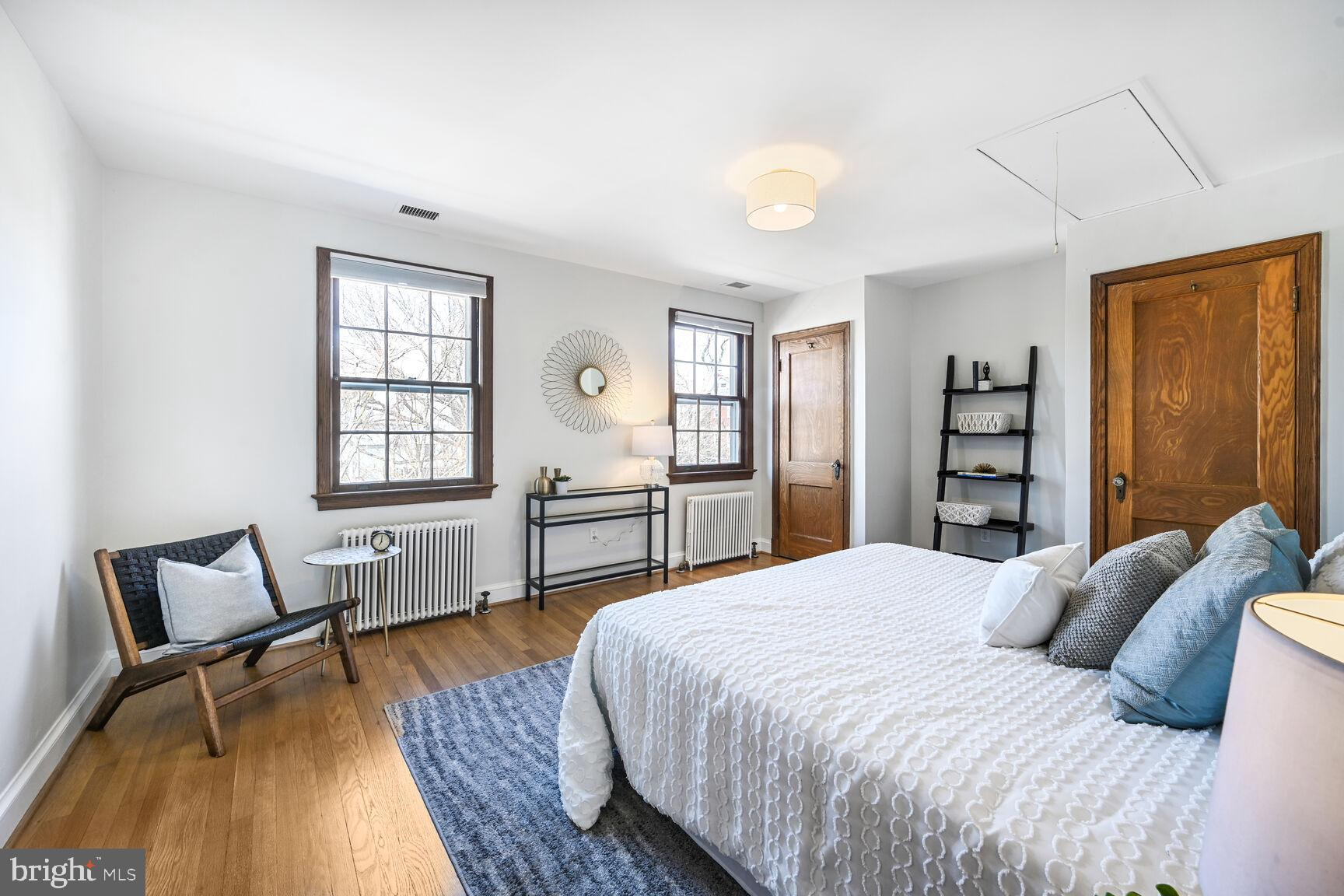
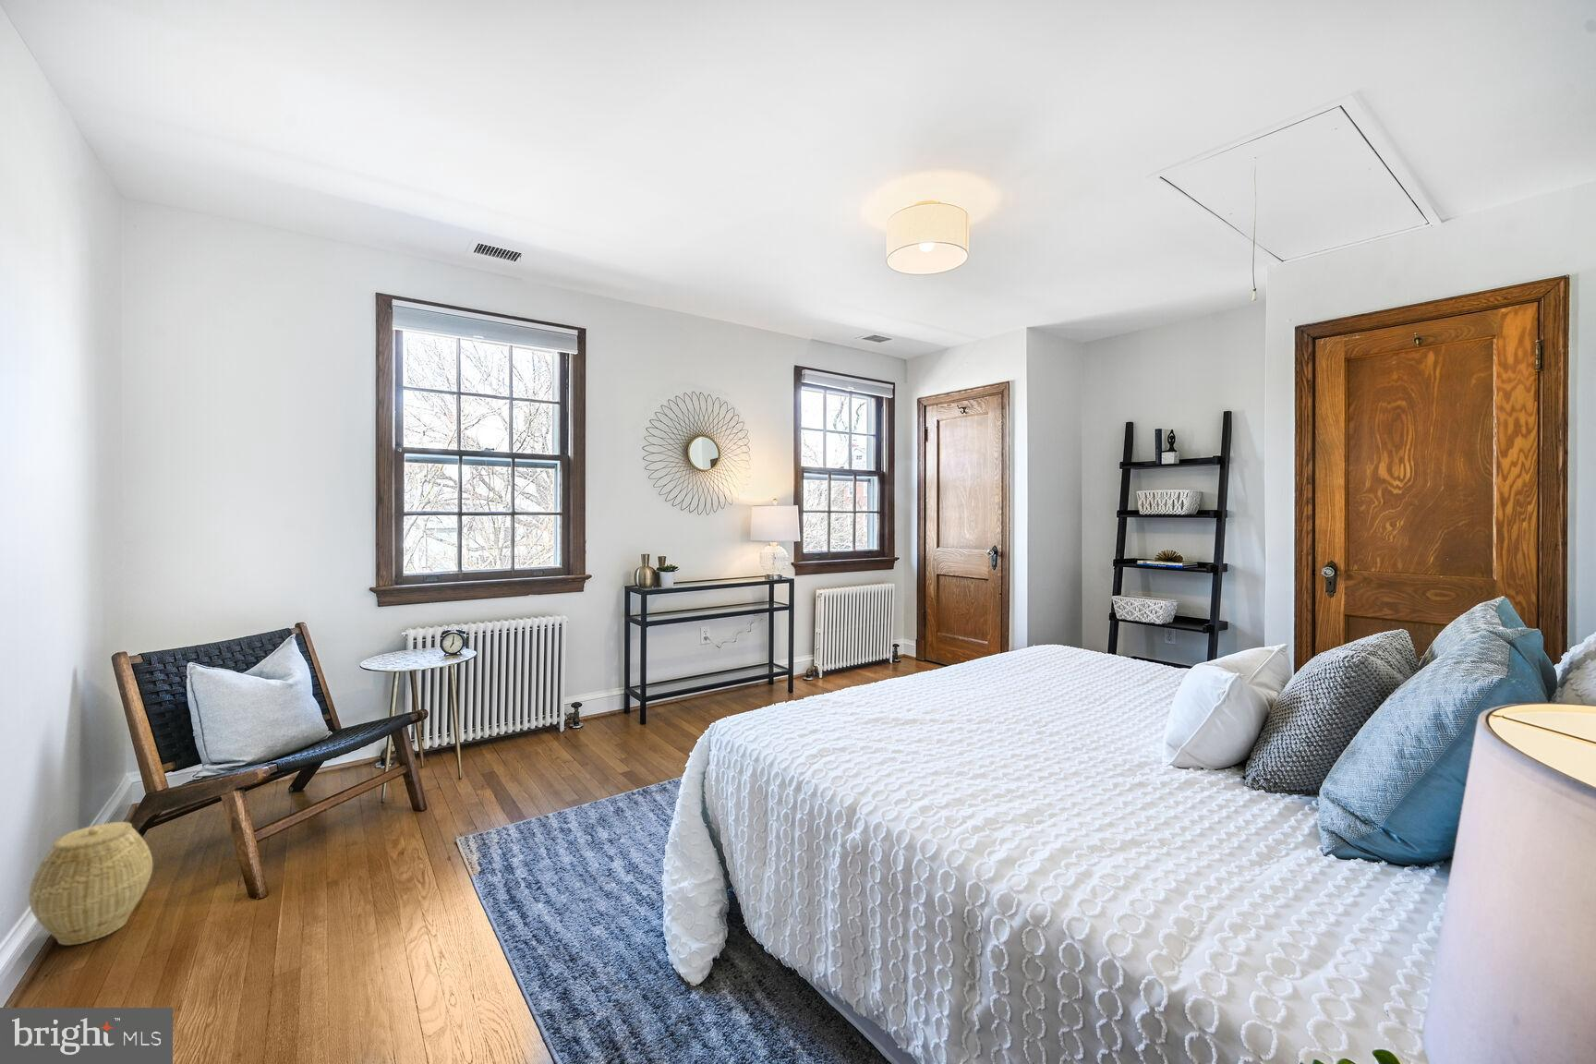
+ woven basket [27,821,153,945]
